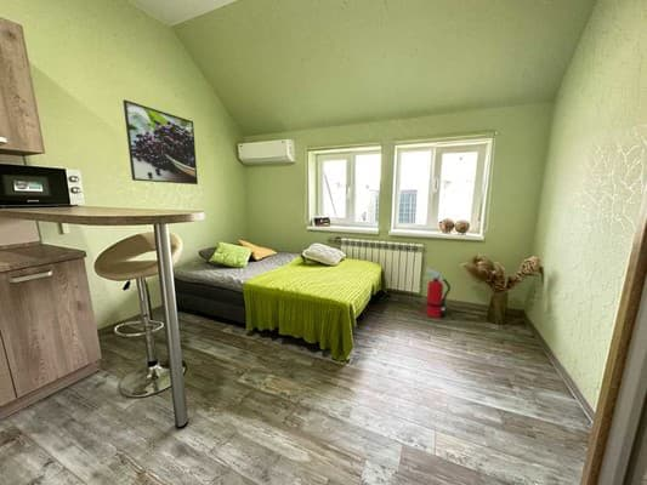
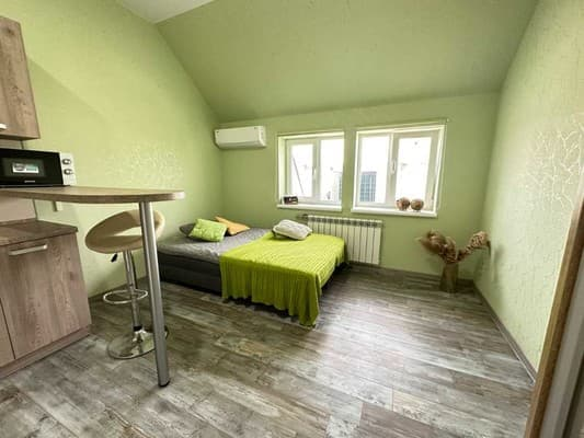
- fire extinguisher [422,267,452,319]
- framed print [121,98,199,186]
